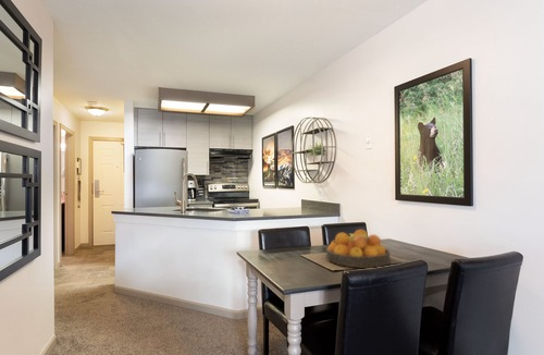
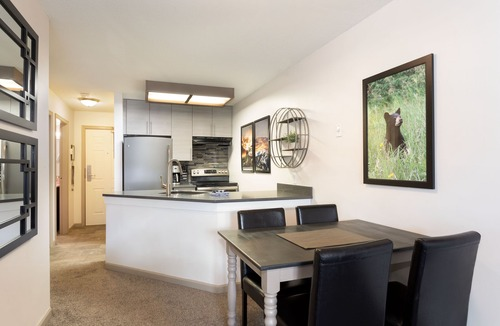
- fruit bowl [325,229,392,269]
